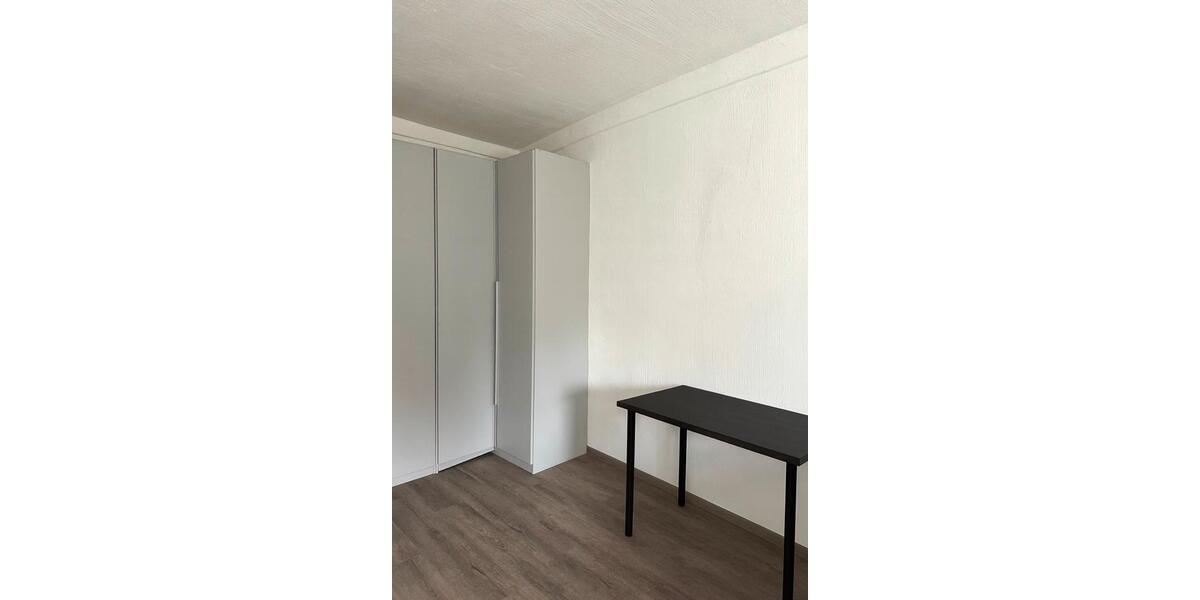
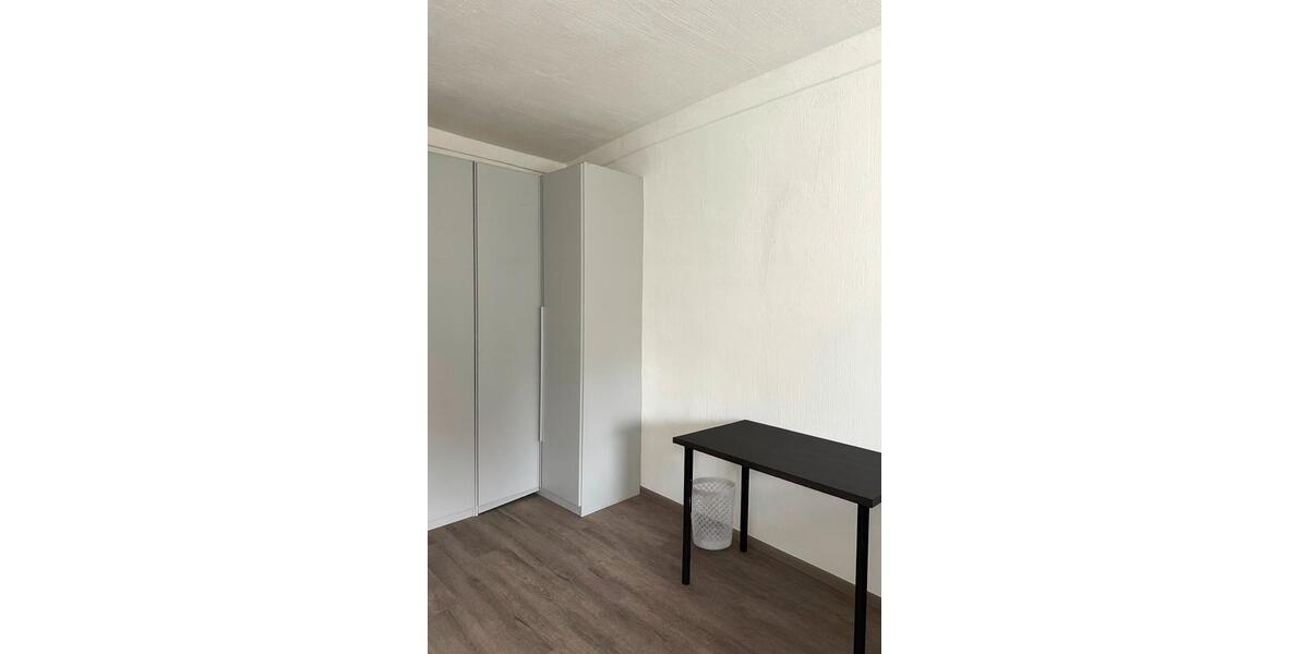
+ wastebasket [690,476,737,550]
